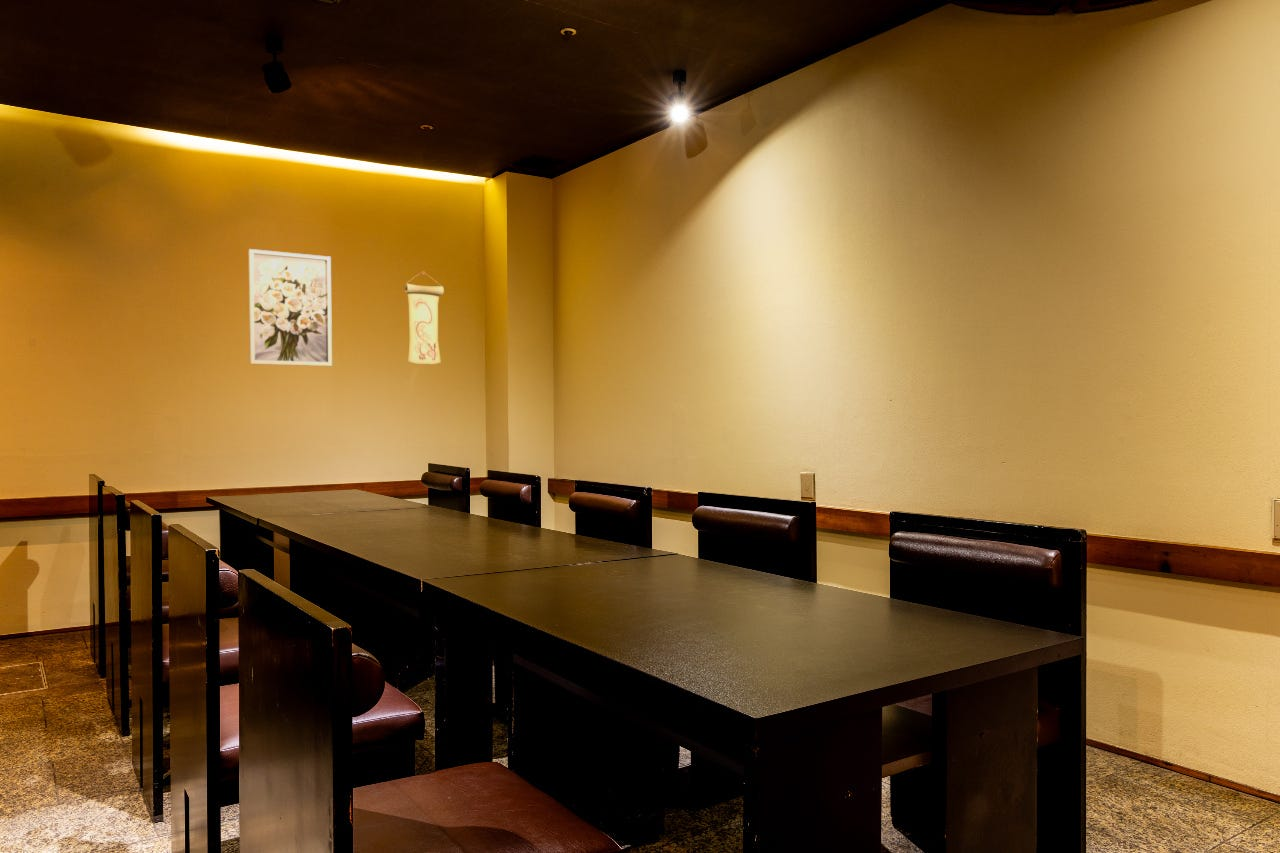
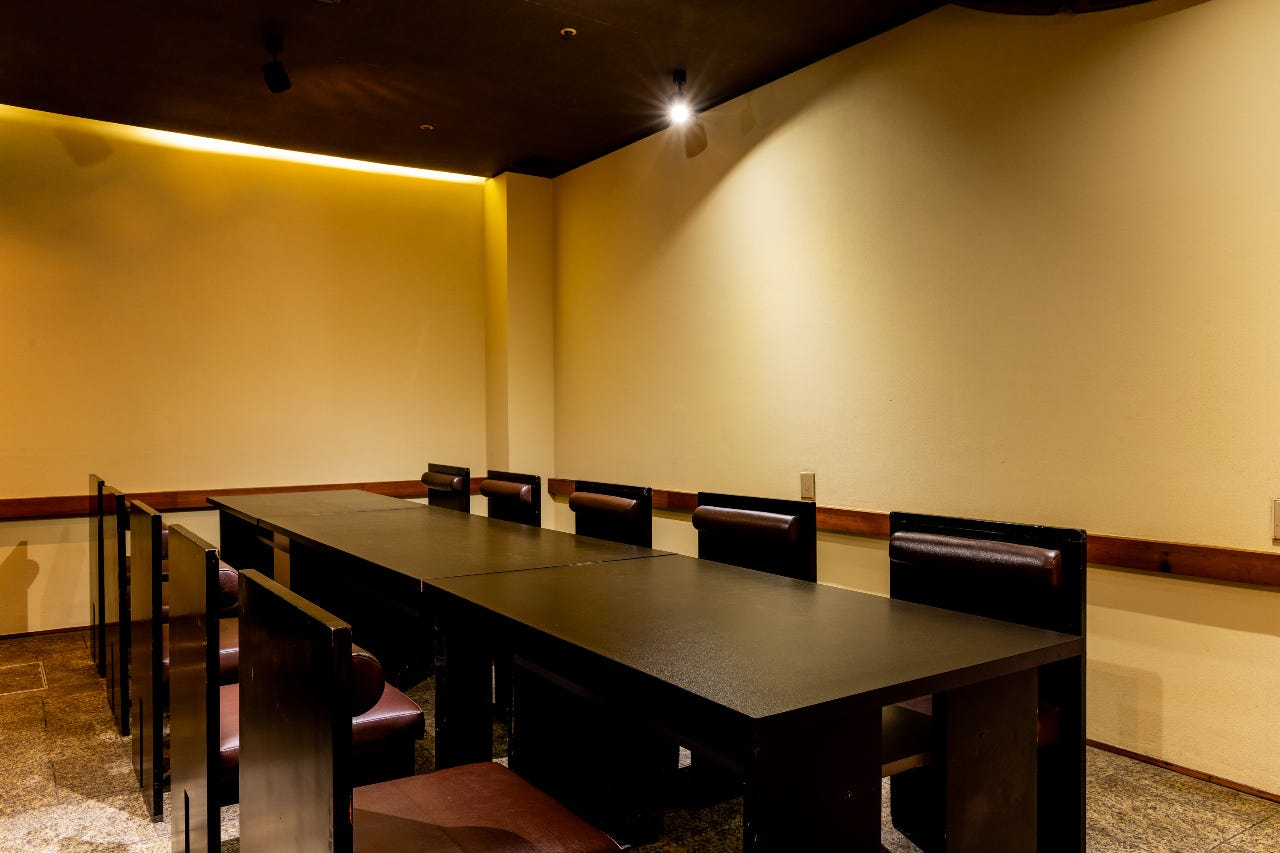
- wall art [248,248,333,367]
- wall scroll [403,270,445,365]
